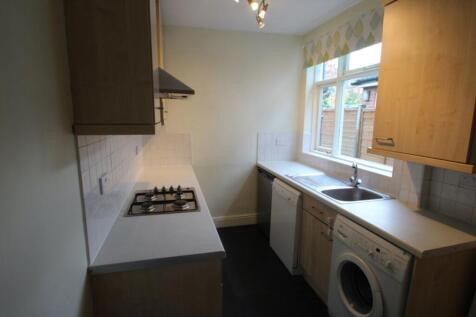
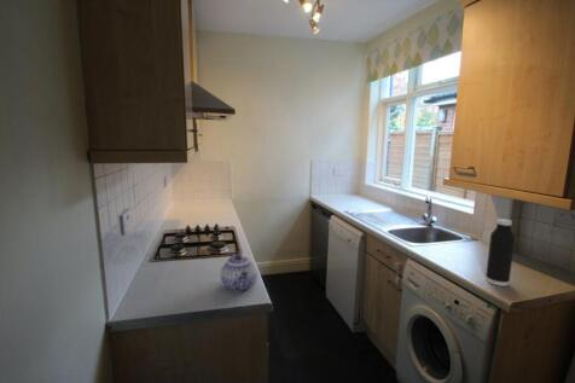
+ water bottle [484,217,516,288]
+ teapot [220,251,257,292]
